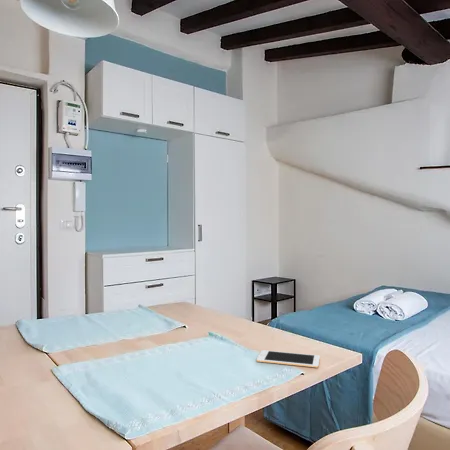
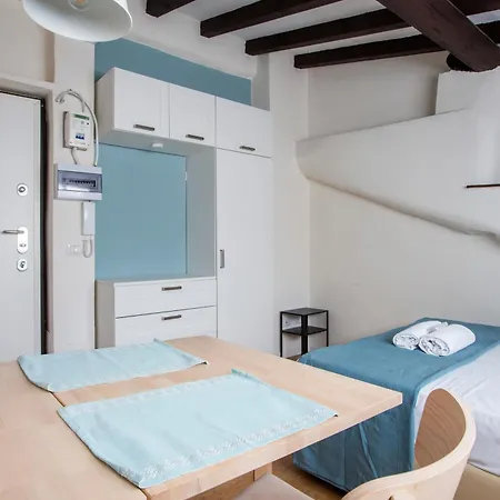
- cell phone [256,349,321,369]
